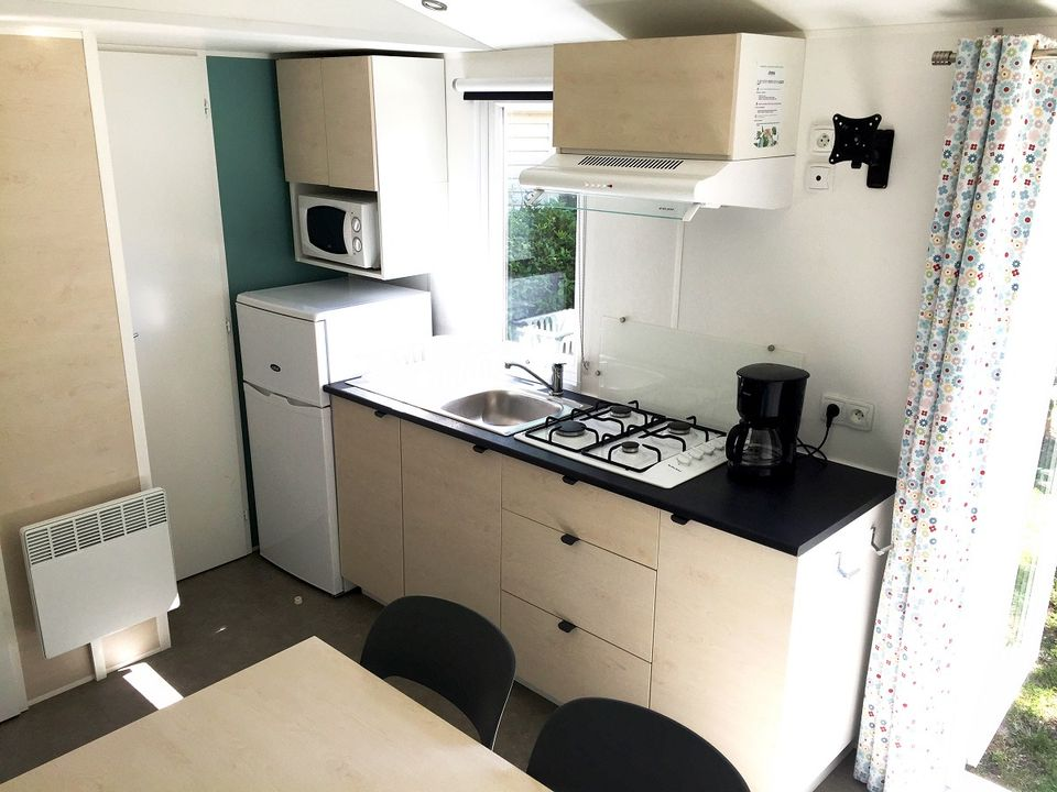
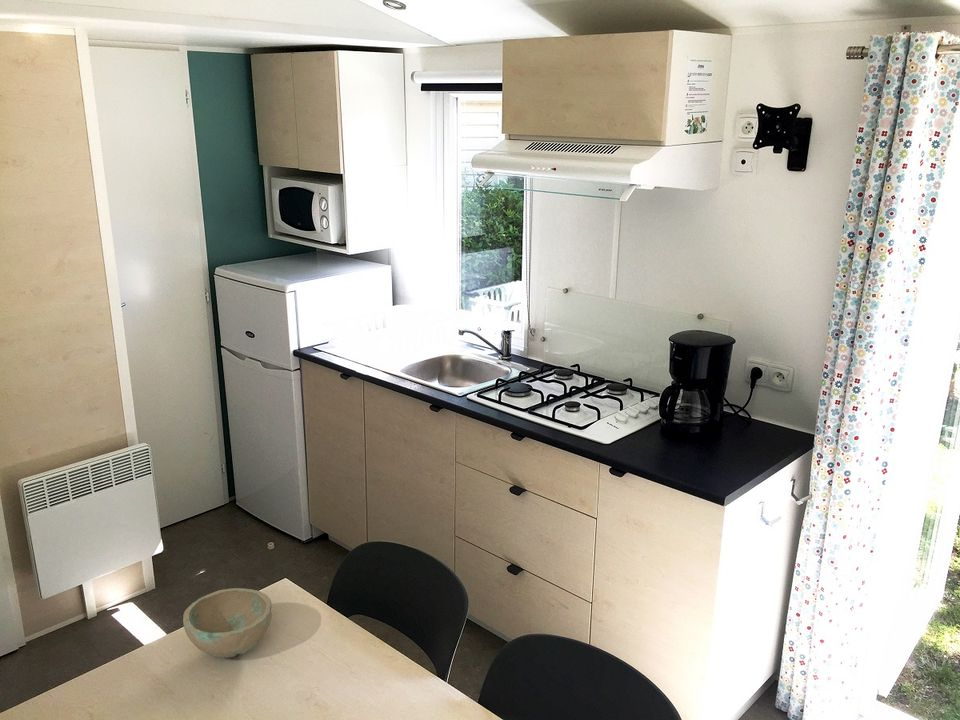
+ bowl [182,587,273,659]
